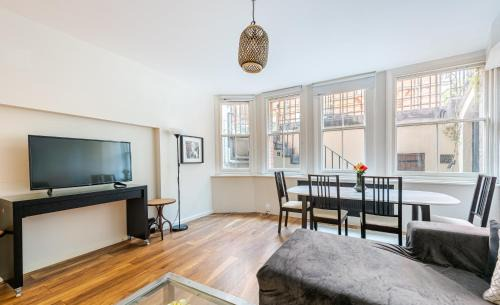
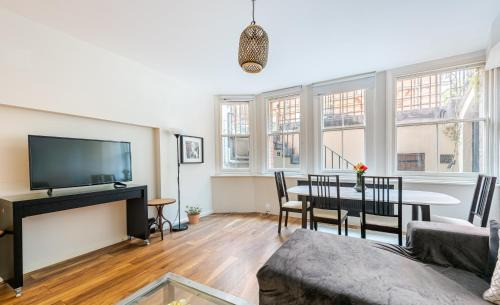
+ potted plant [184,203,203,225]
